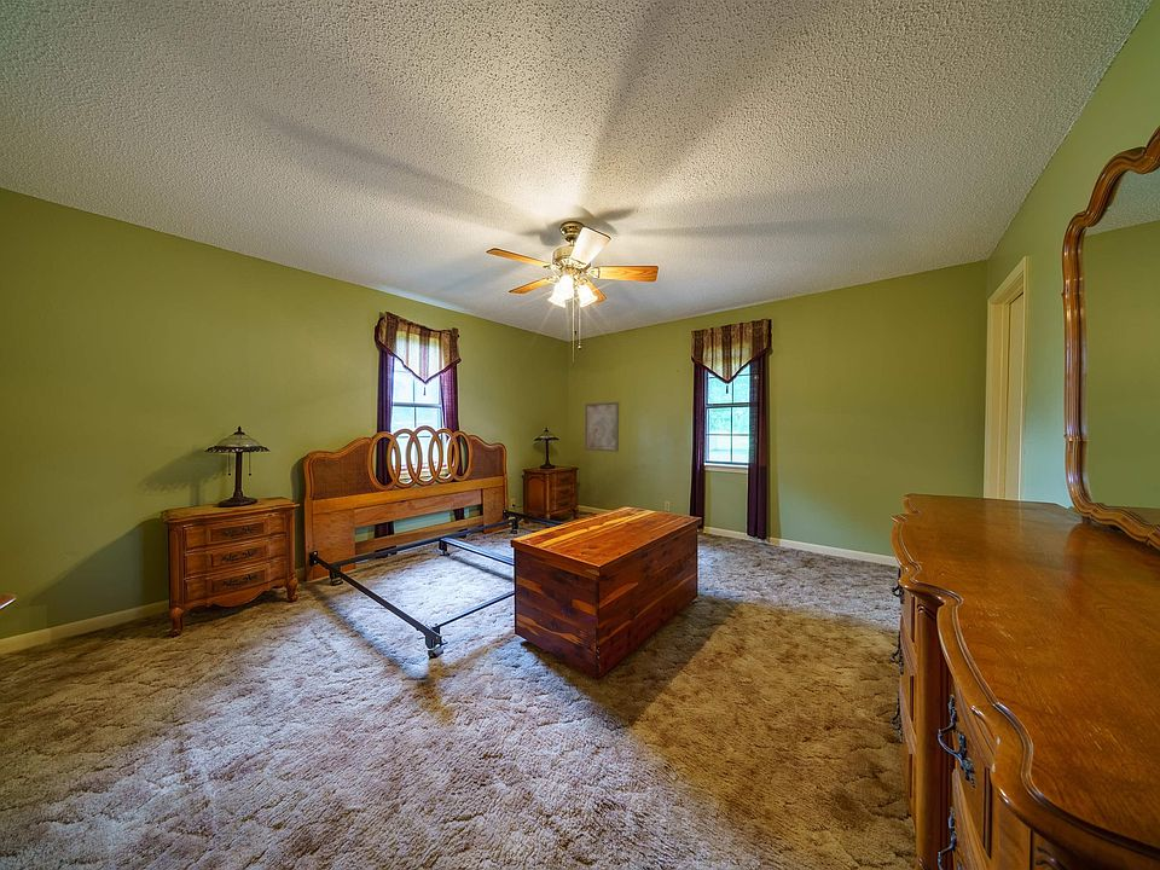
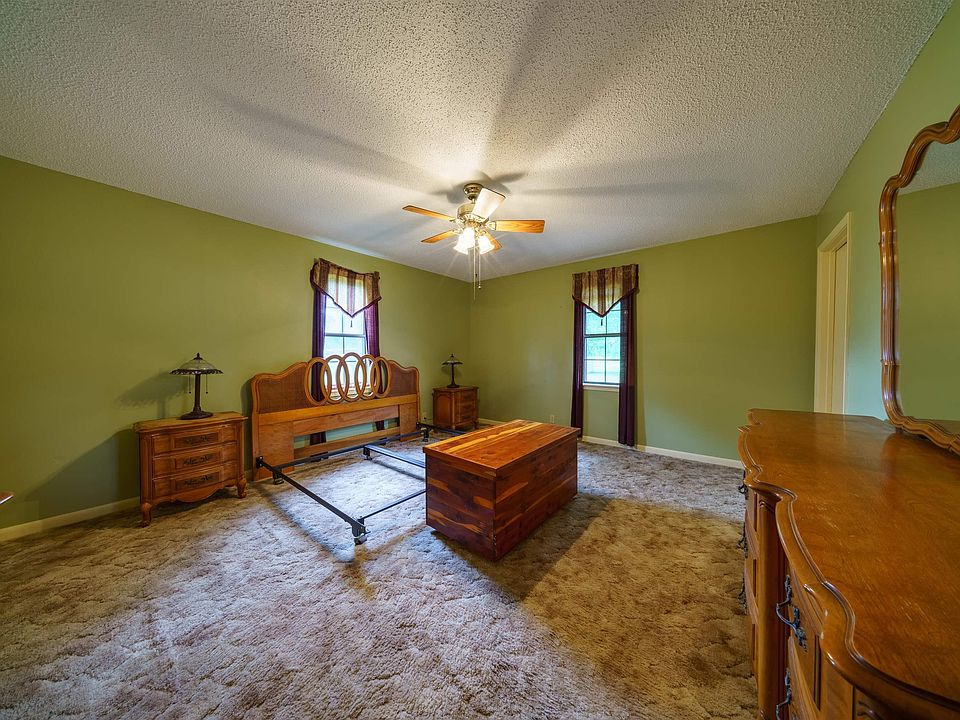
- wall art [584,401,620,453]
